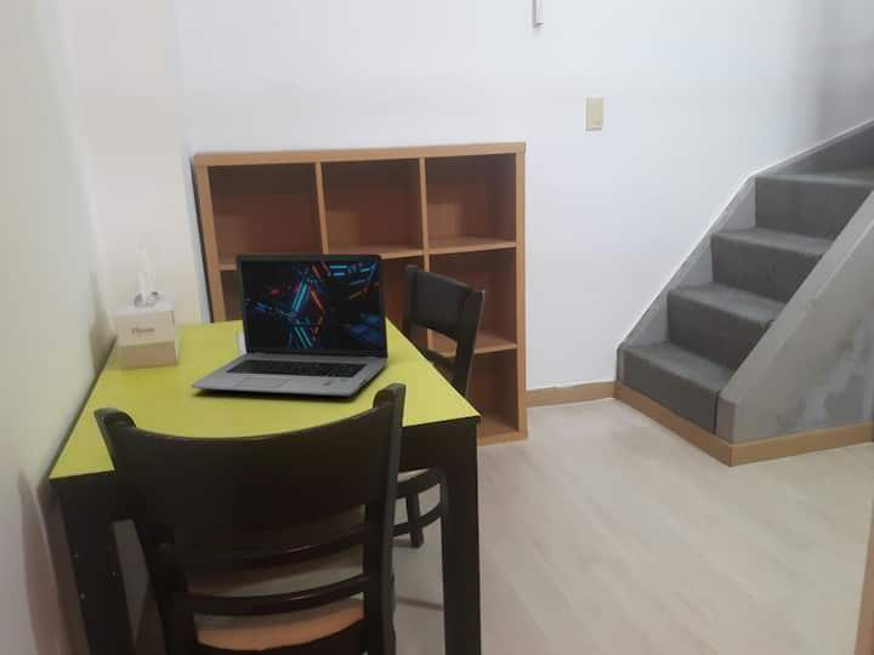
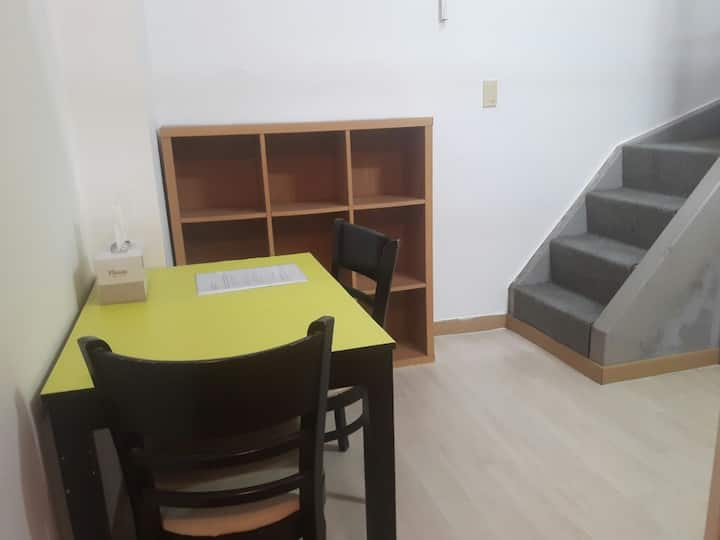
- laptop [191,252,390,397]
